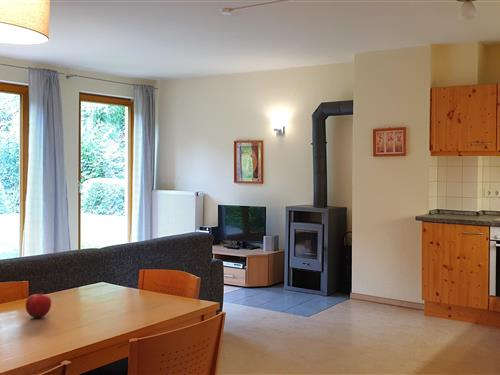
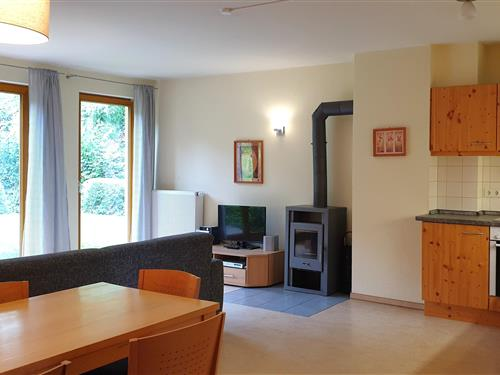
- fruit [25,291,52,319]
